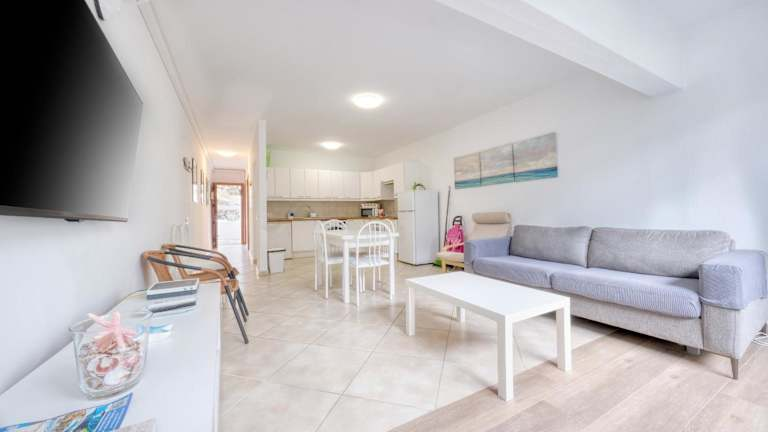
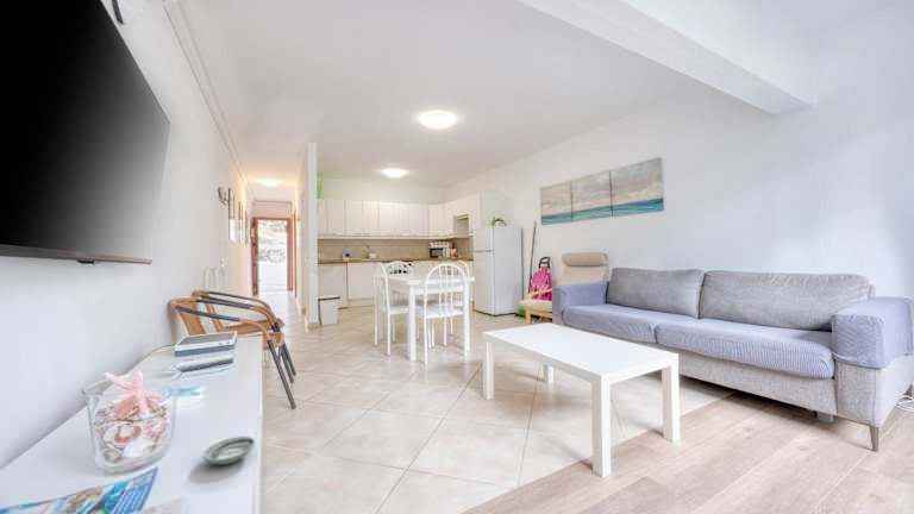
+ saucer [202,435,257,465]
